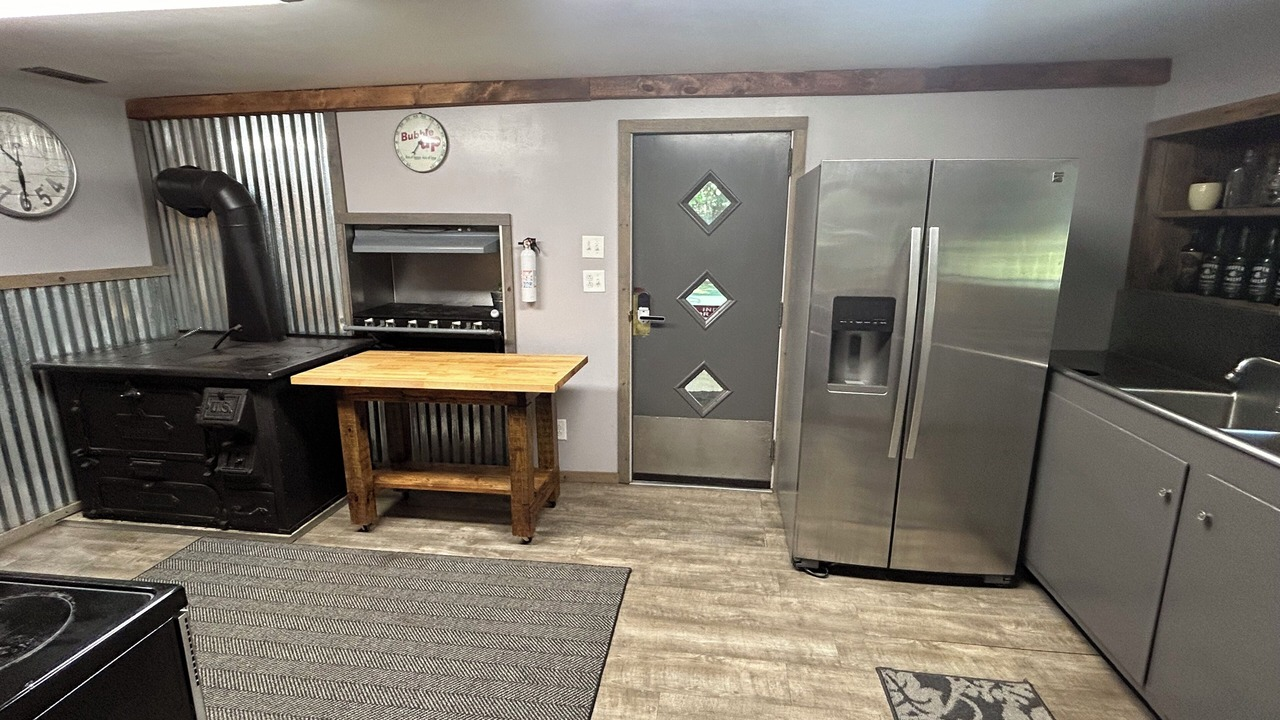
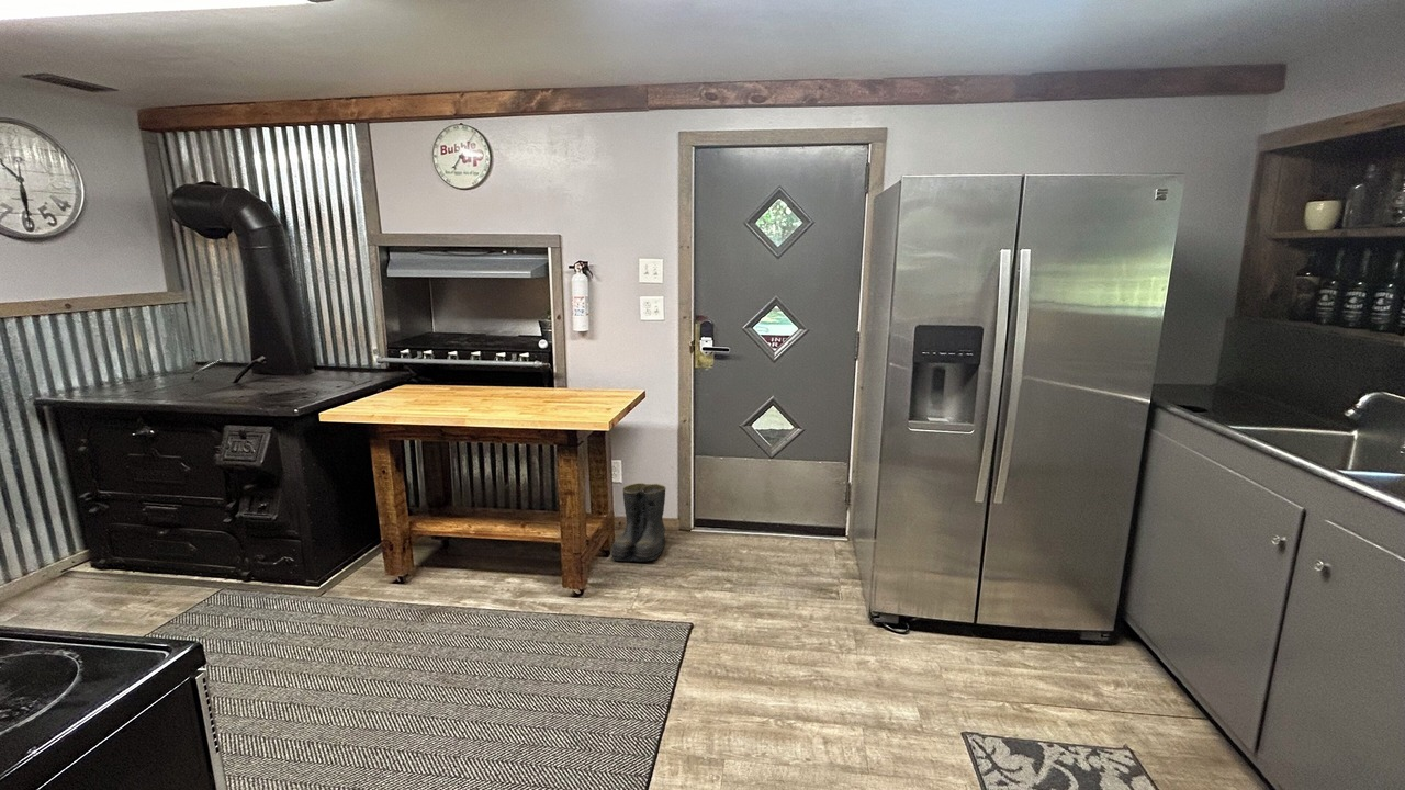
+ boots [610,482,668,563]
